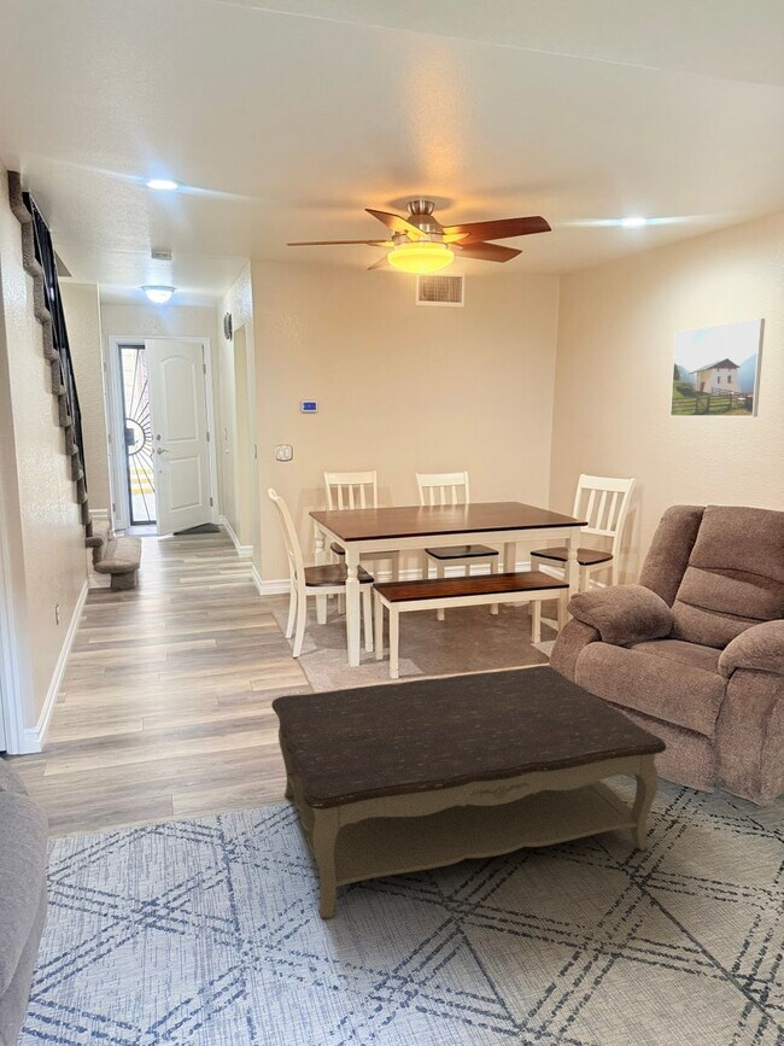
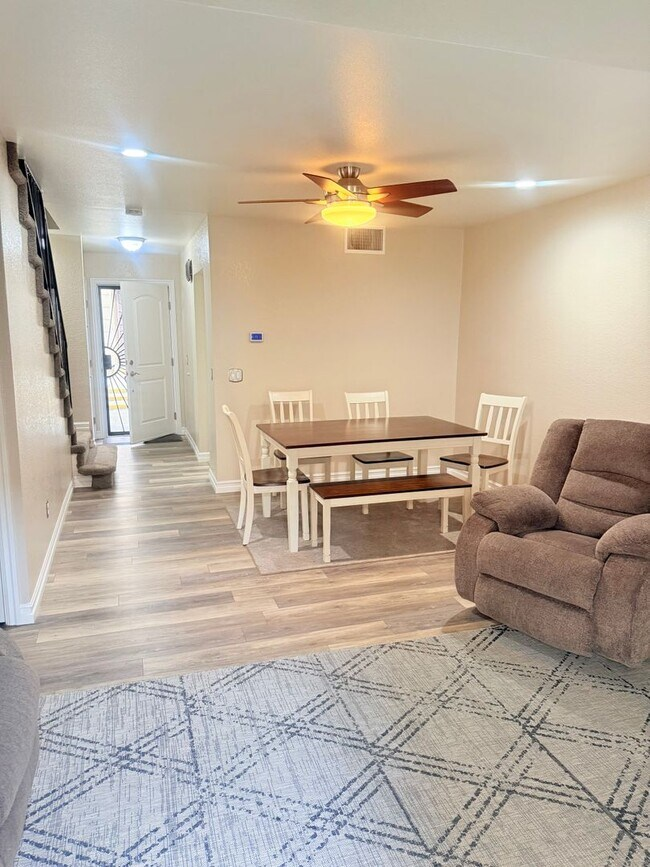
- coffee table [270,665,667,919]
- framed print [669,317,766,417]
